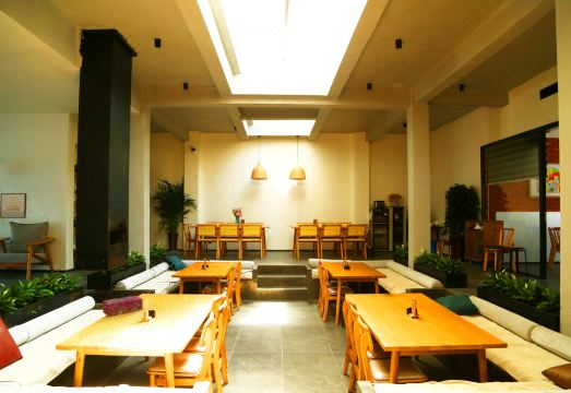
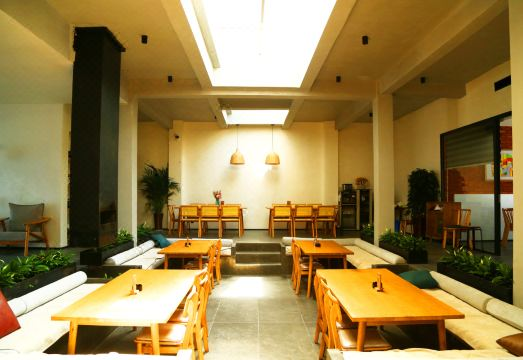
- wall art [0,192,27,219]
- tissue box [102,295,144,318]
